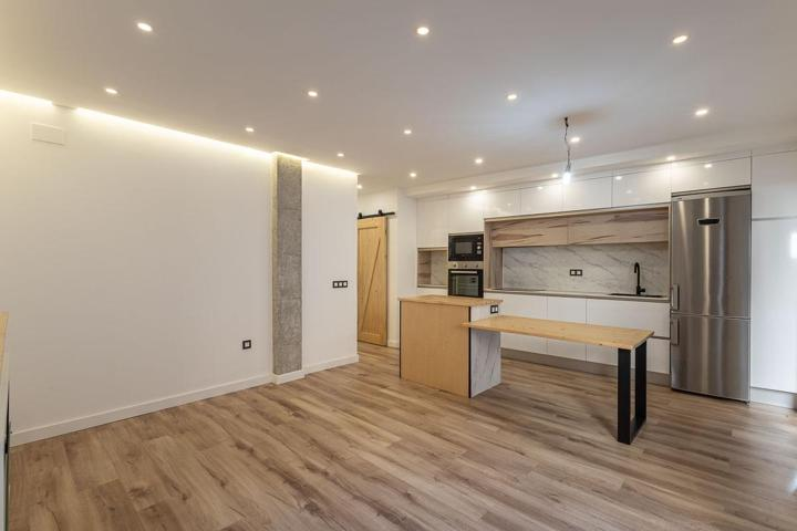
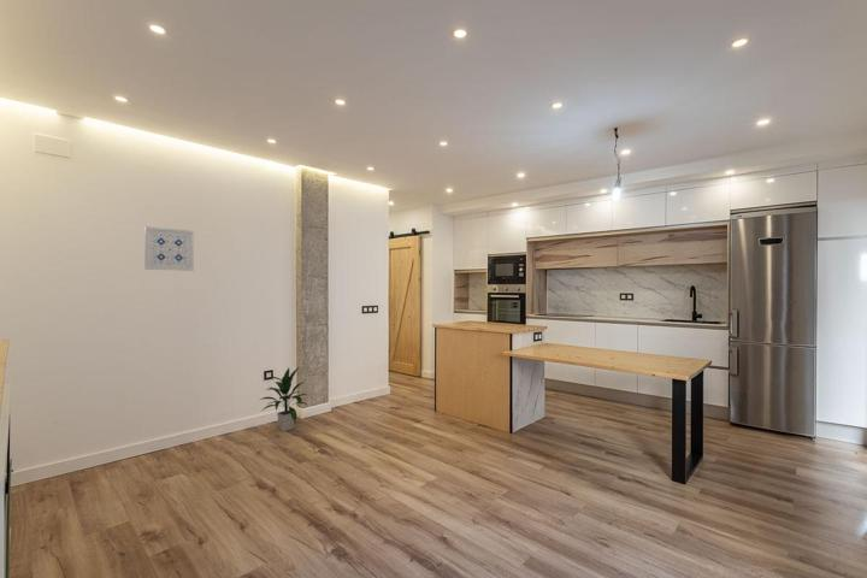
+ indoor plant [259,366,309,432]
+ wall art [143,225,195,272]
